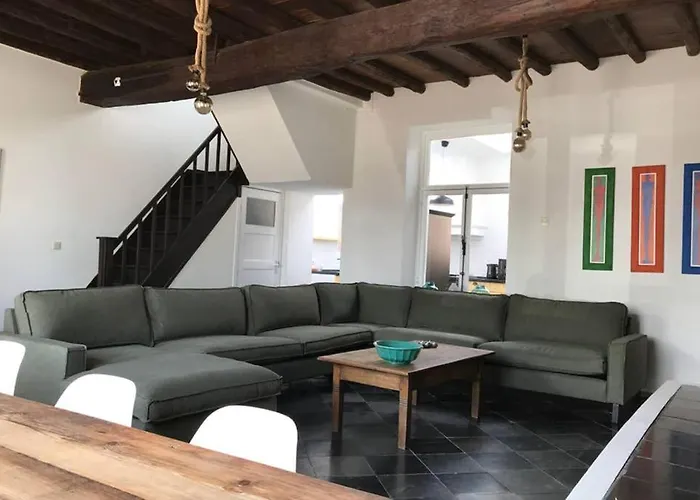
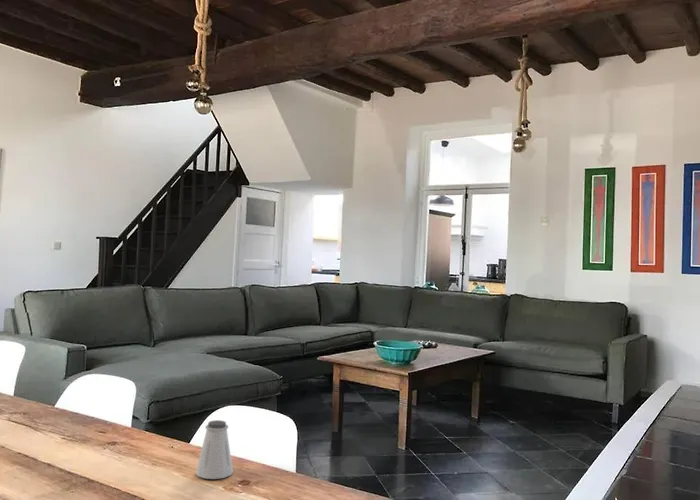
+ saltshaker [195,419,234,480]
